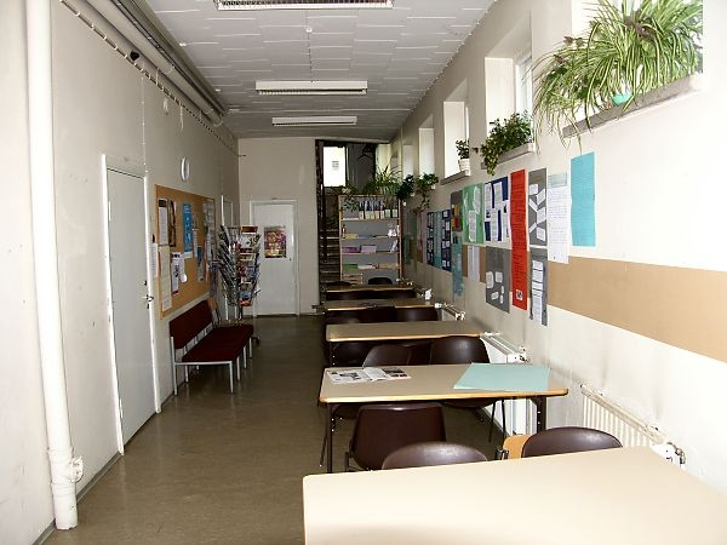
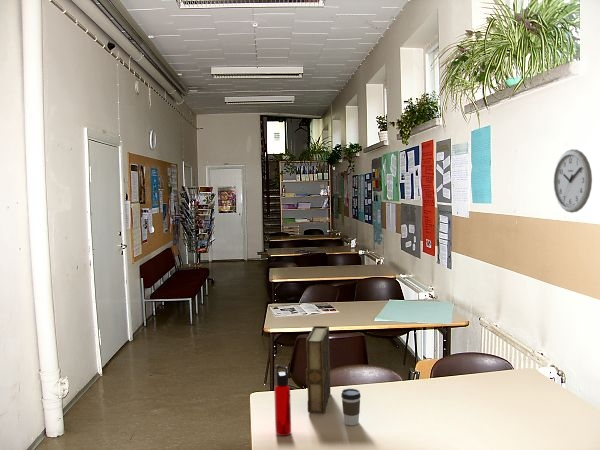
+ wall clock [552,148,593,214]
+ water bottle [273,364,292,437]
+ coffee cup [340,388,362,426]
+ book [305,325,331,414]
